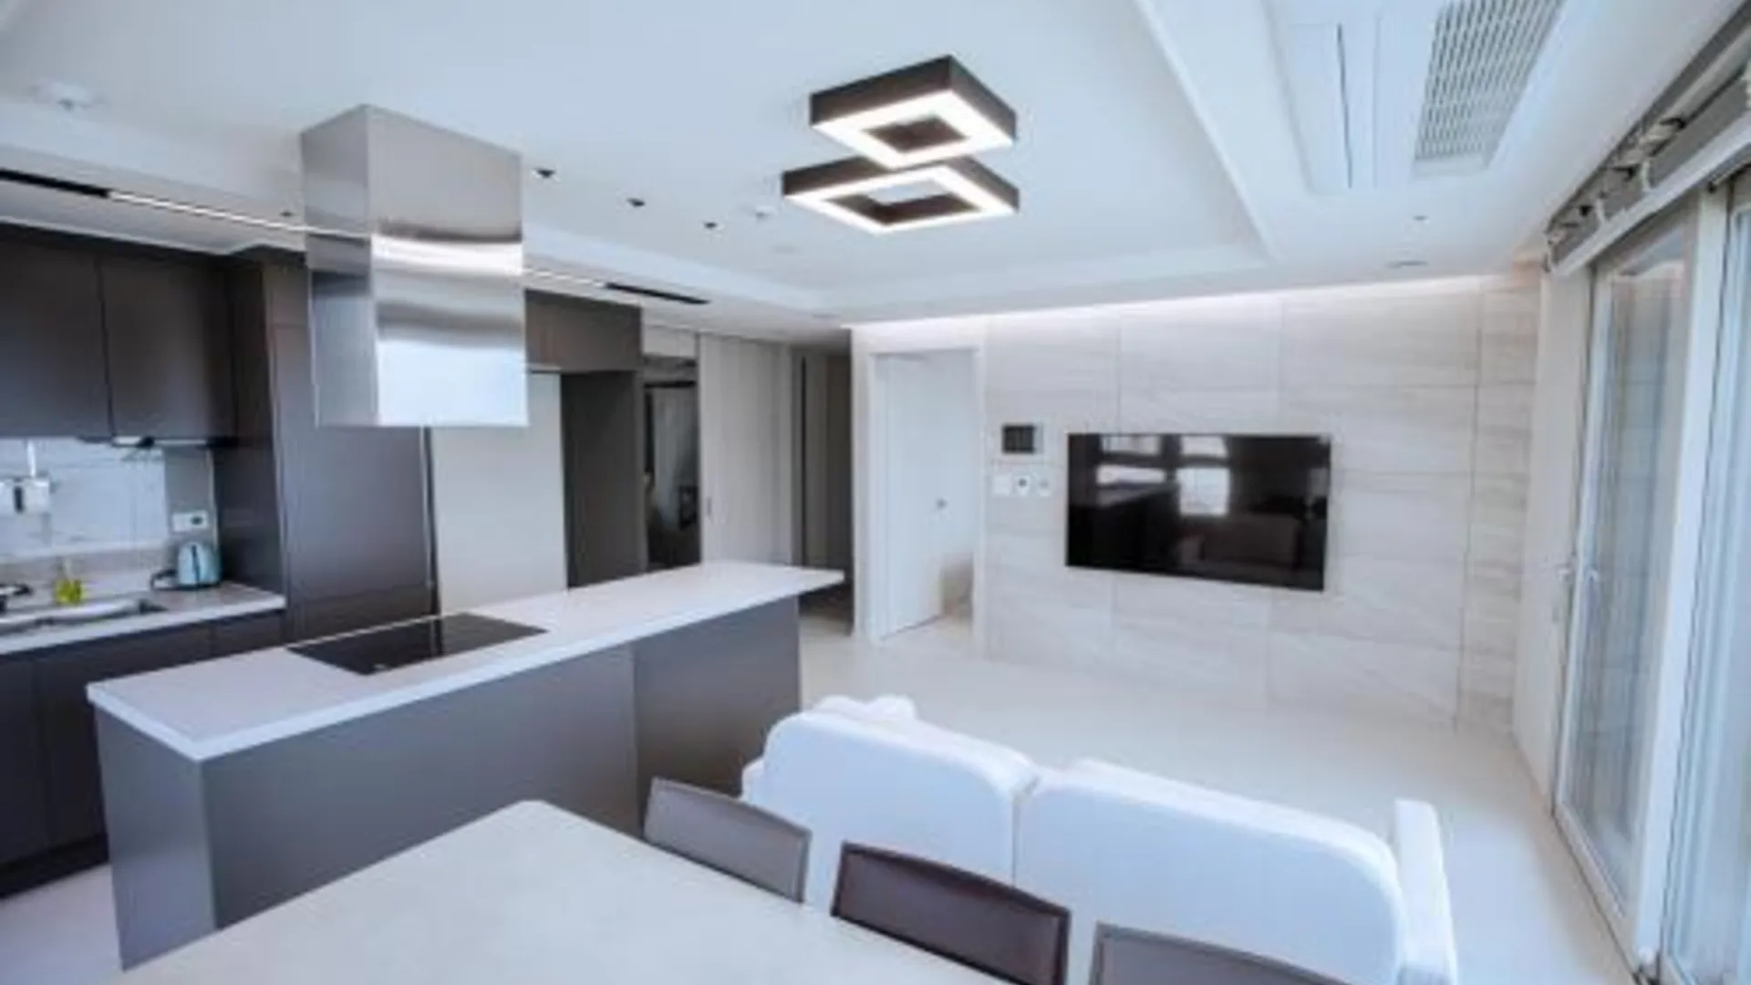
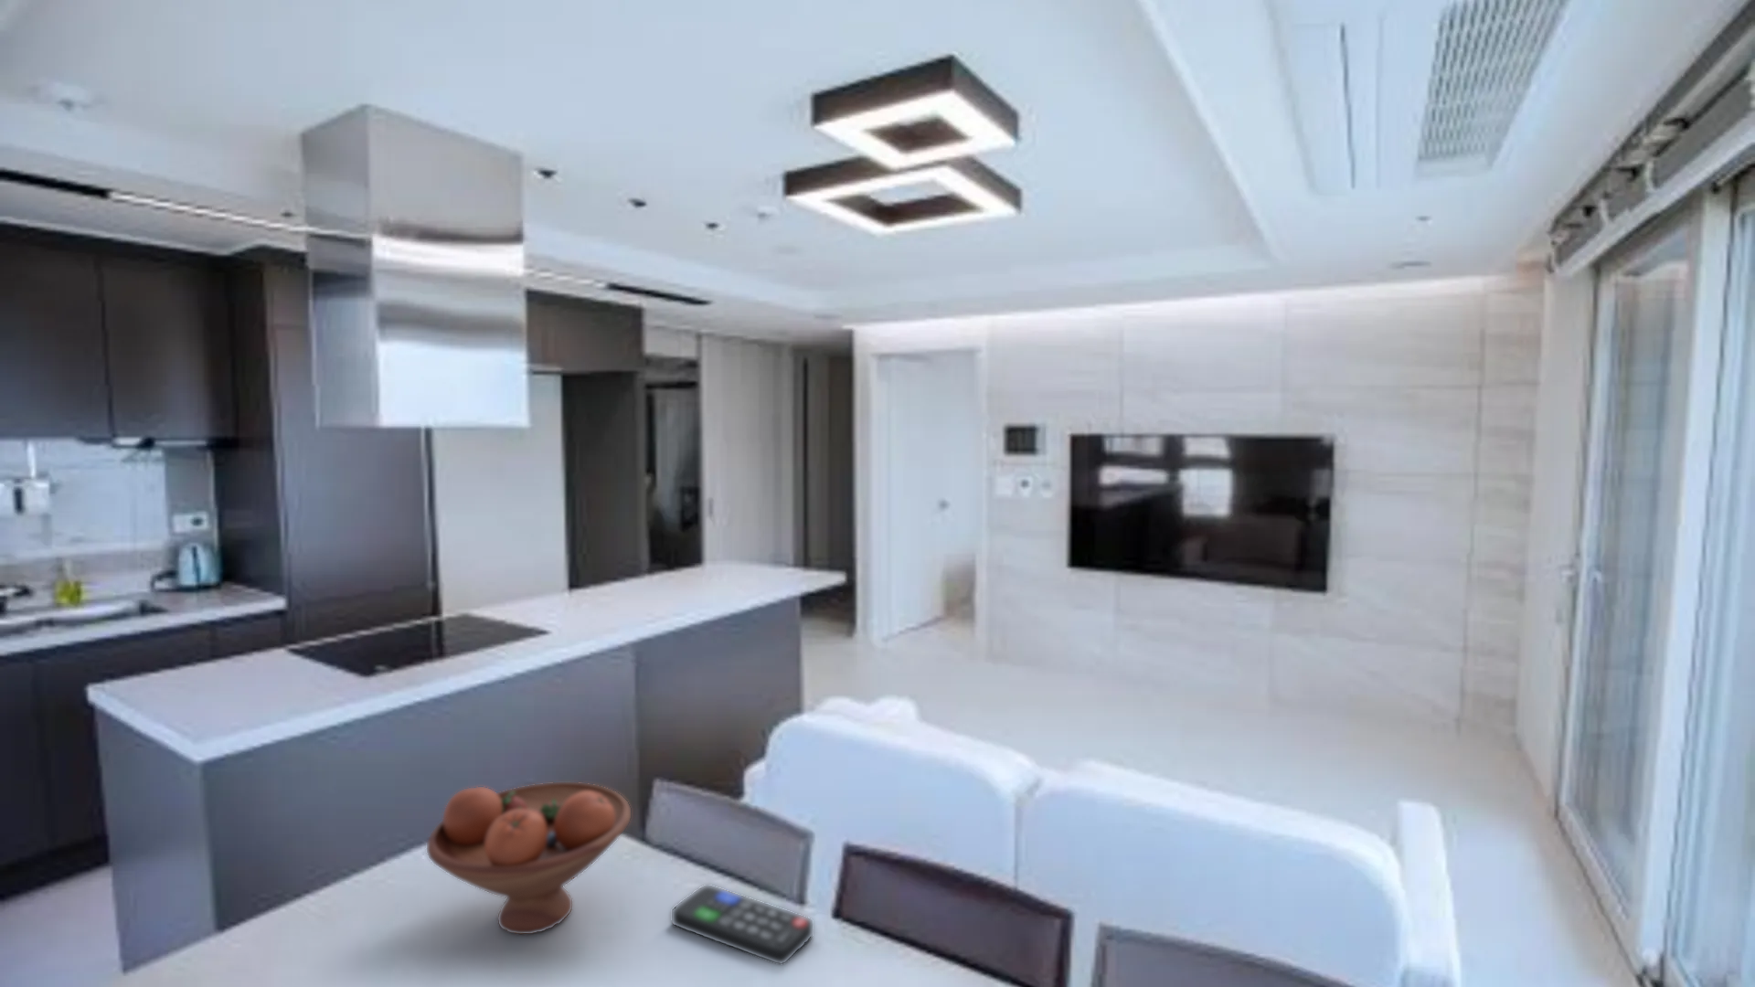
+ fruit bowl [425,781,632,935]
+ remote control [671,885,814,965]
